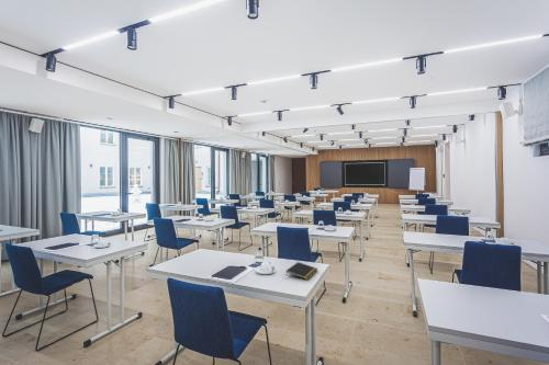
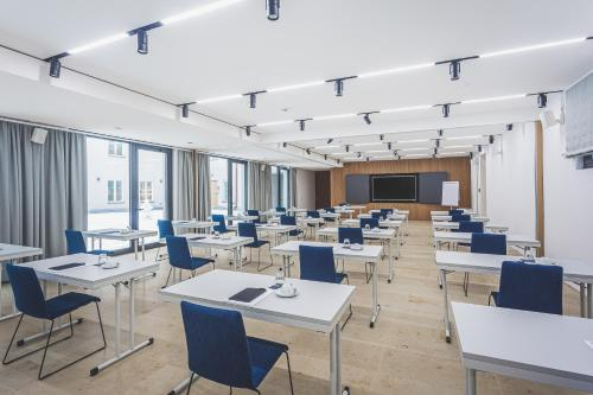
- notepad [285,261,318,281]
